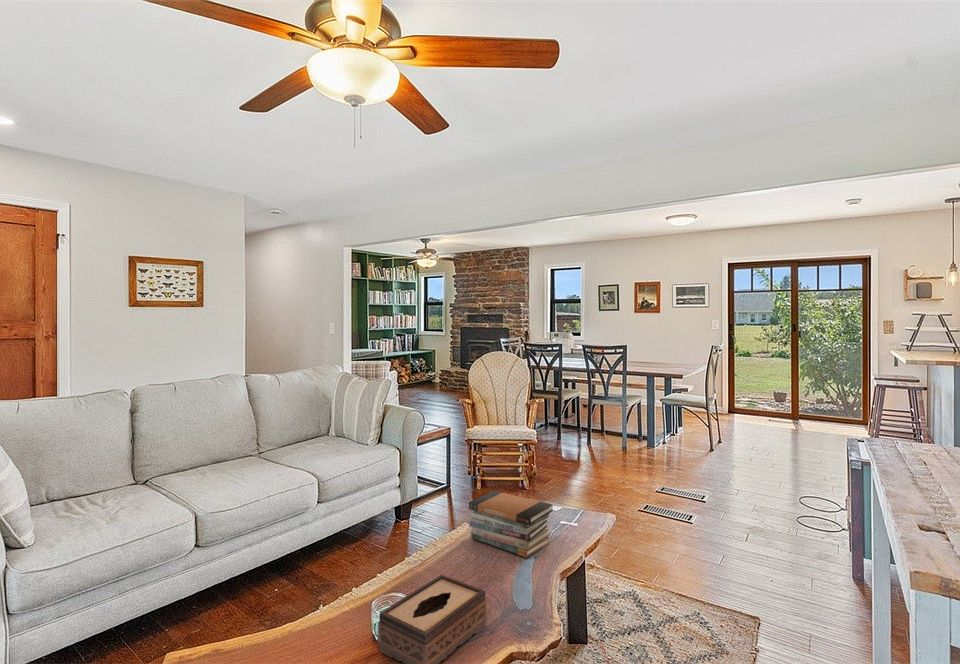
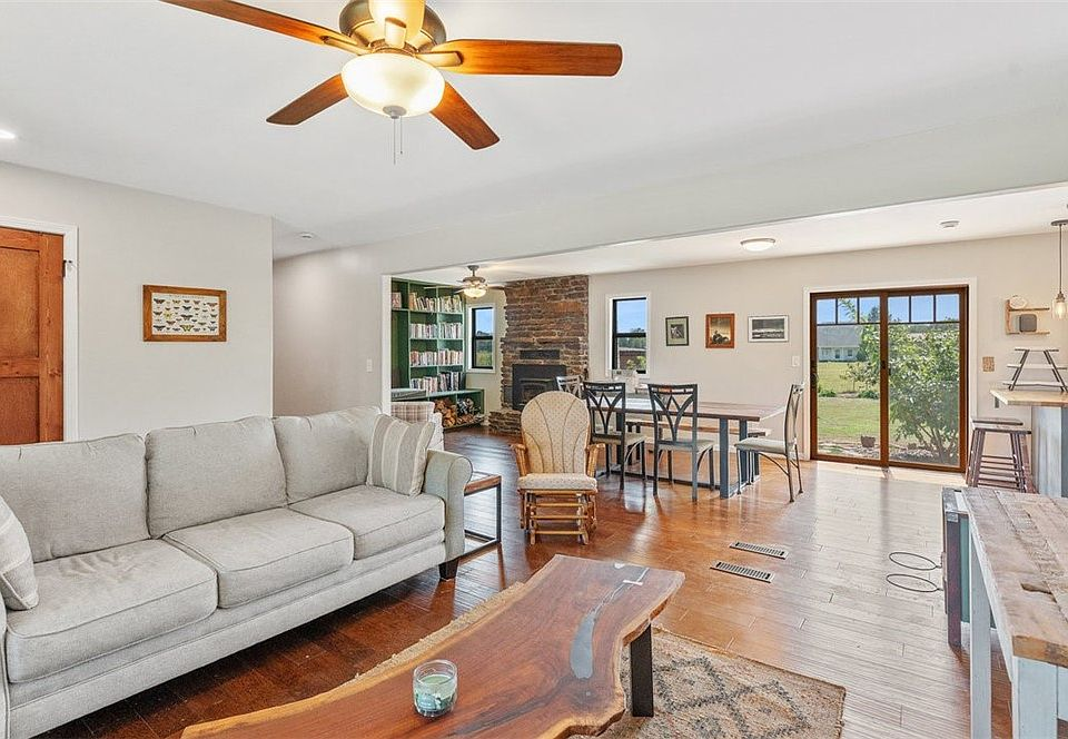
- tissue box [377,574,487,664]
- book stack [468,490,554,558]
